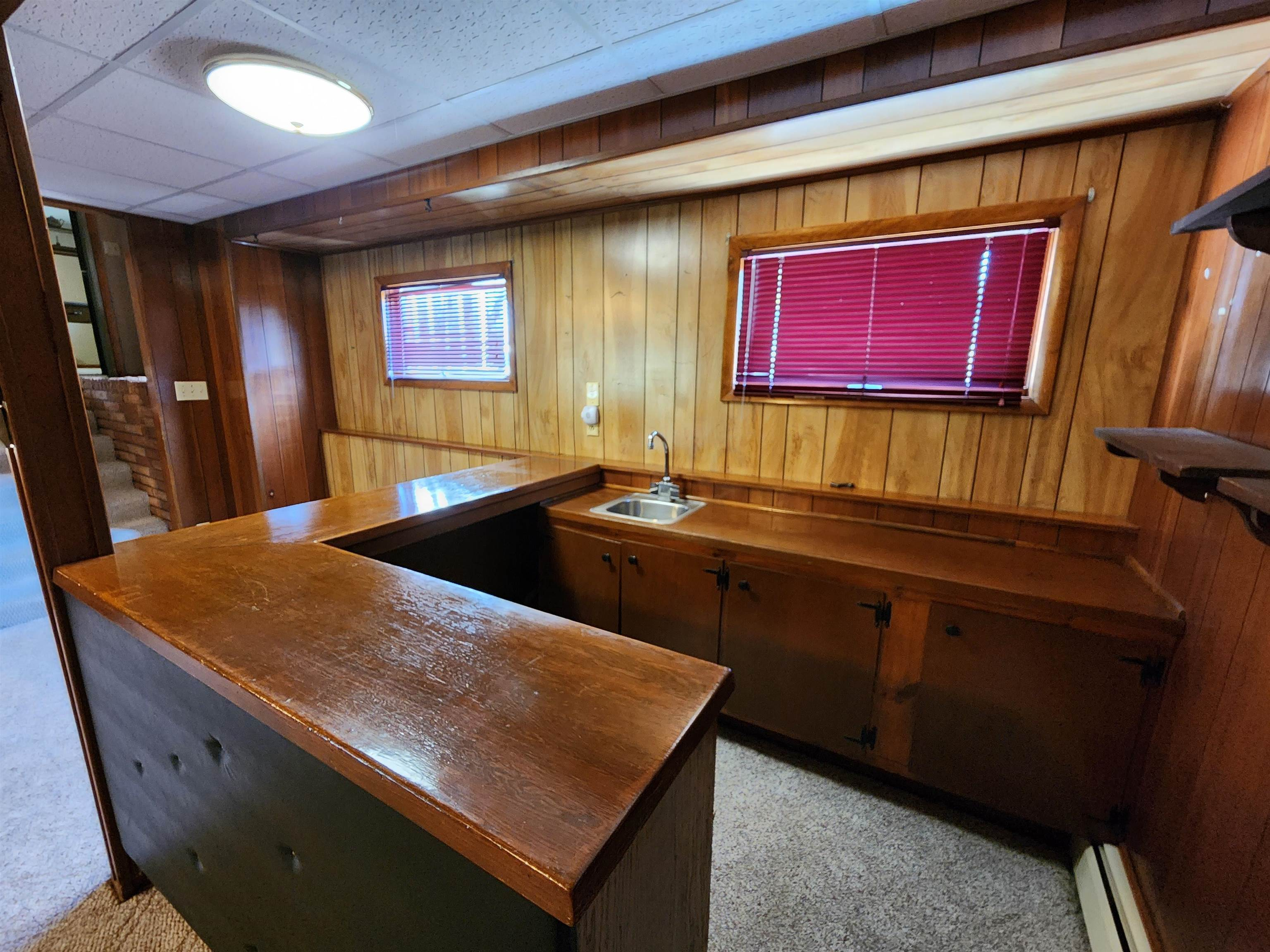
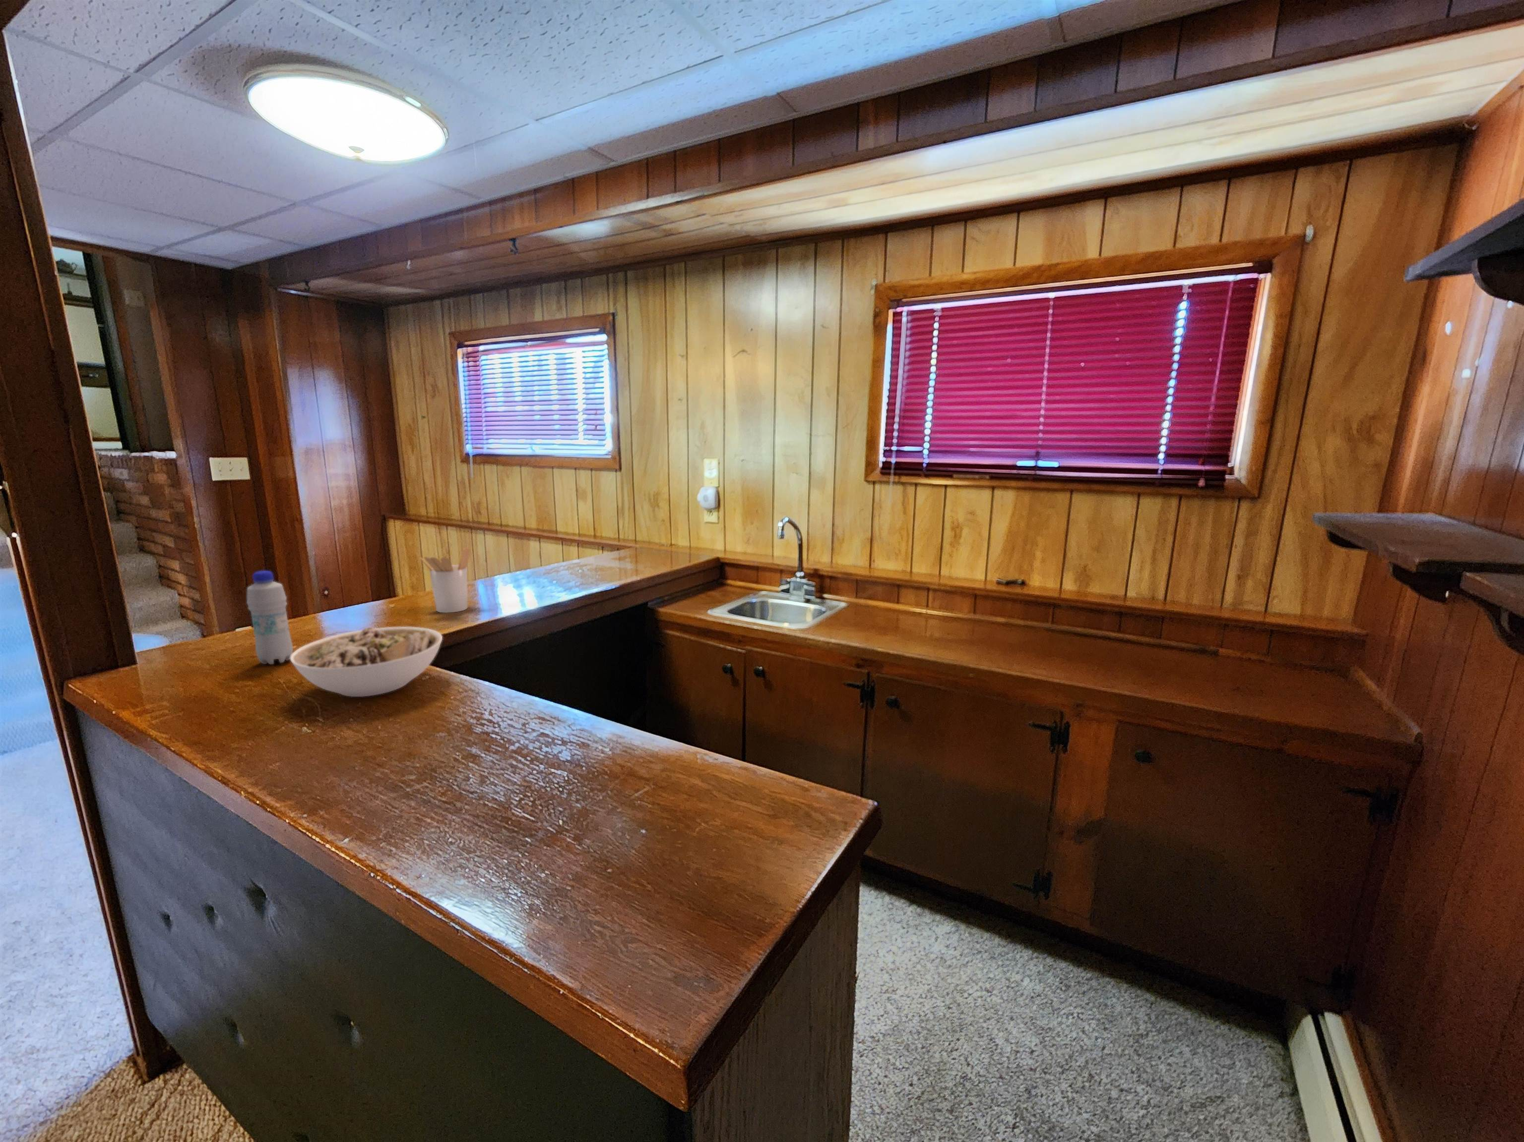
+ bottle [246,570,294,665]
+ bowl [289,626,443,697]
+ utensil holder [420,548,470,613]
